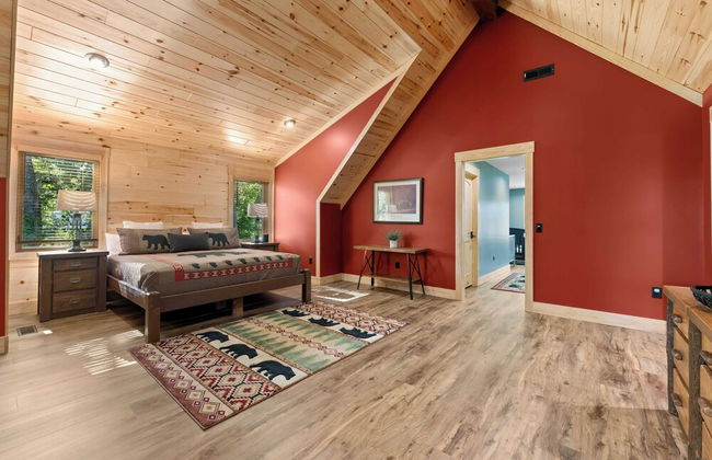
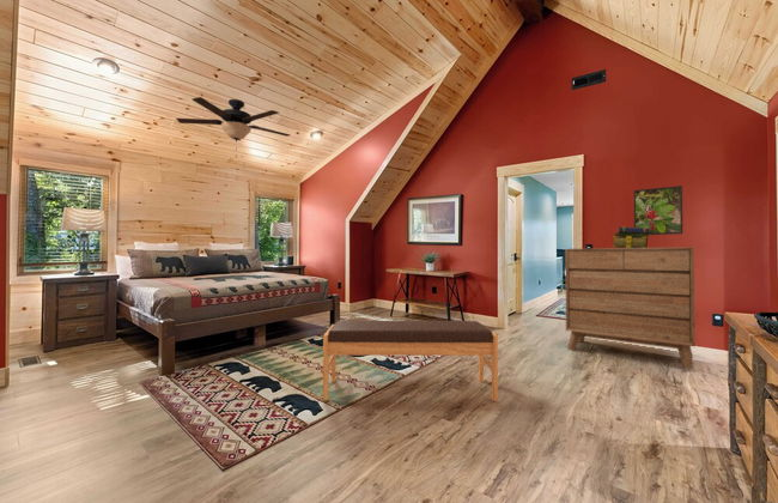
+ stack of books [613,225,651,248]
+ bench [322,320,499,402]
+ ceiling fan [175,96,292,159]
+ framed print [633,184,683,236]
+ dresser [564,247,697,370]
